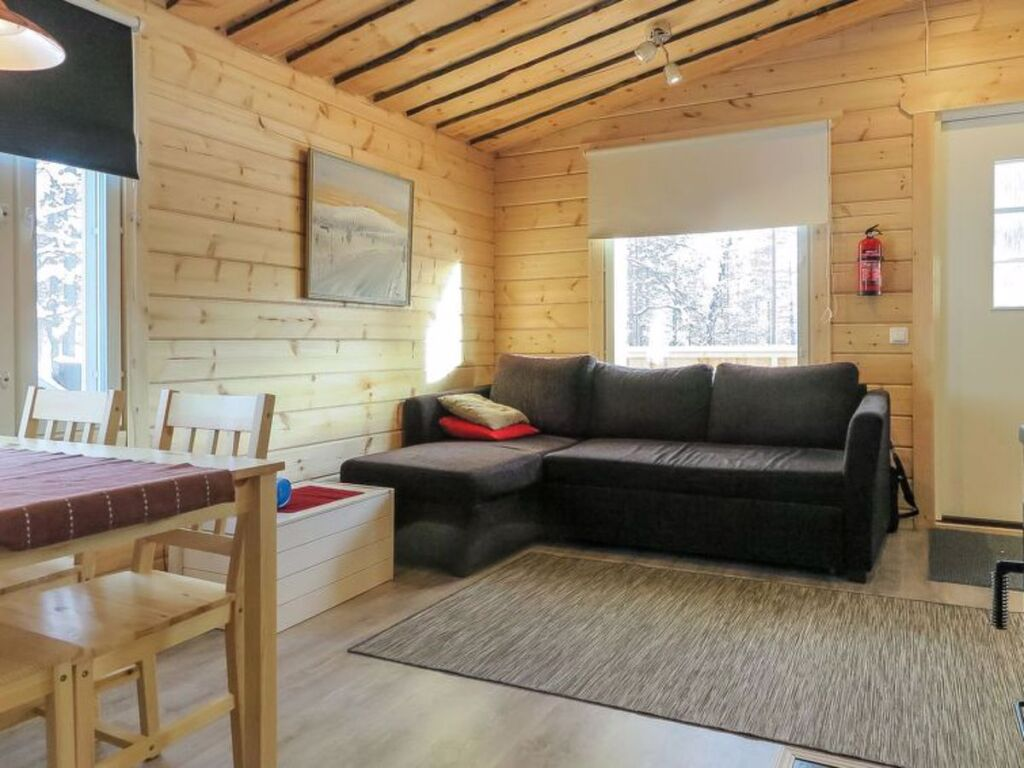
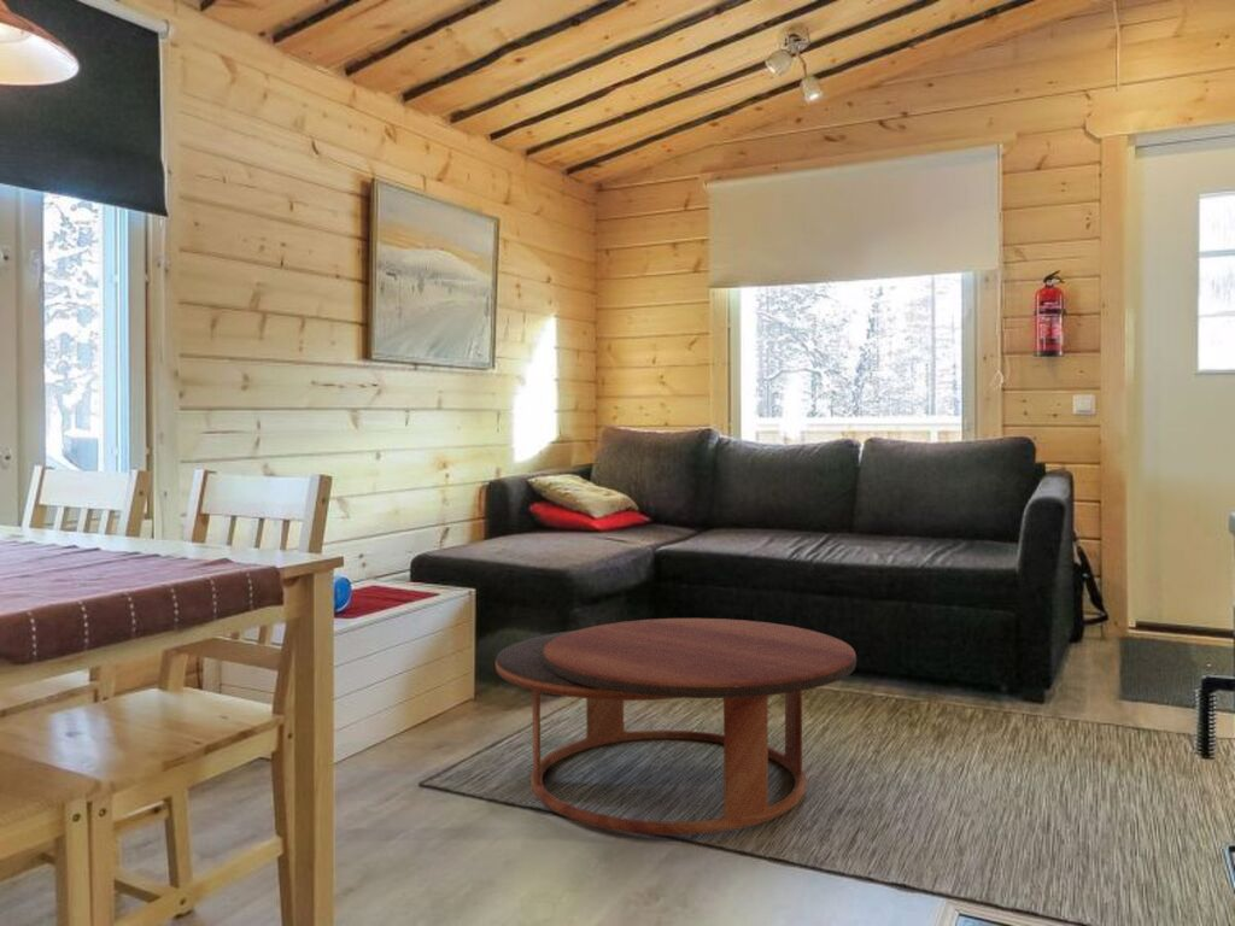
+ coffee table [494,617,858,837]
